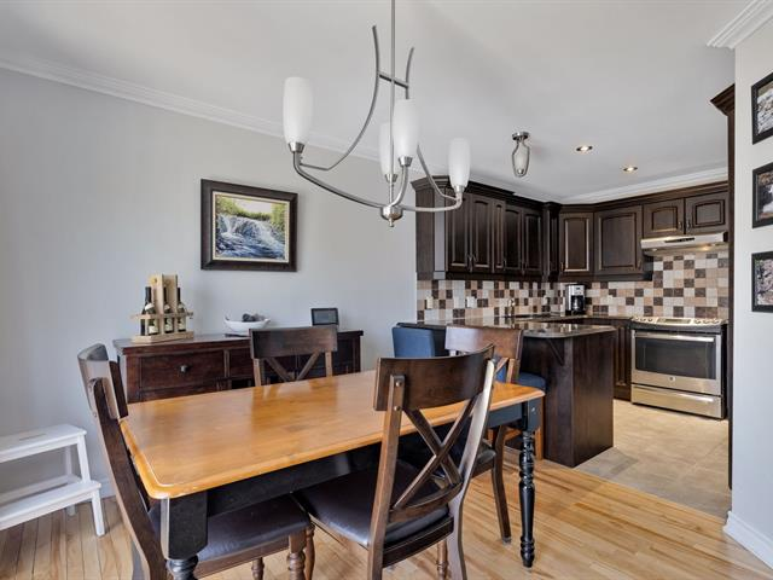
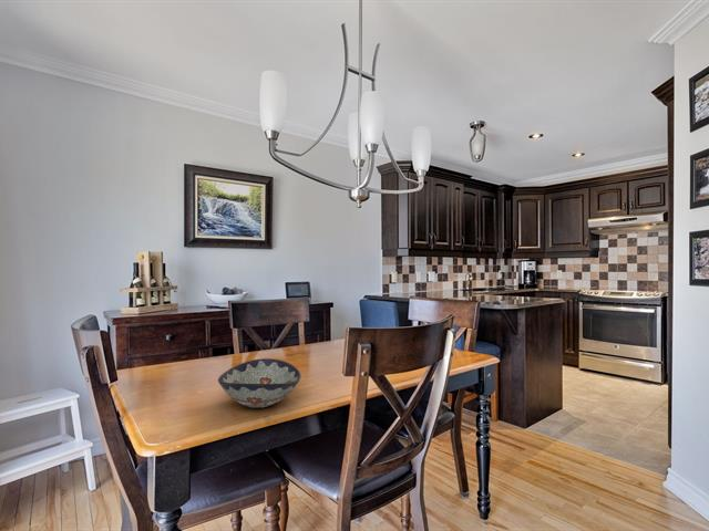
+ decorative bowl [217,357,302,409]
